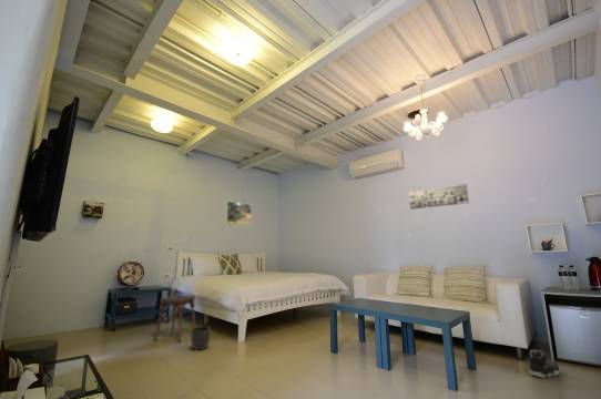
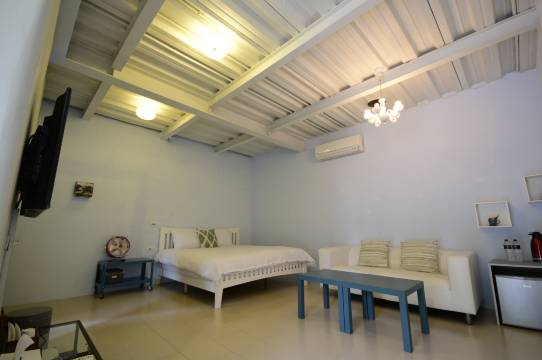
- sneaker [528,348,561,379]
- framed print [225,201,253,227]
- planter [190,325,212,351]
- wall art [408,183,470,211]
- stool [154,294,196,344]
